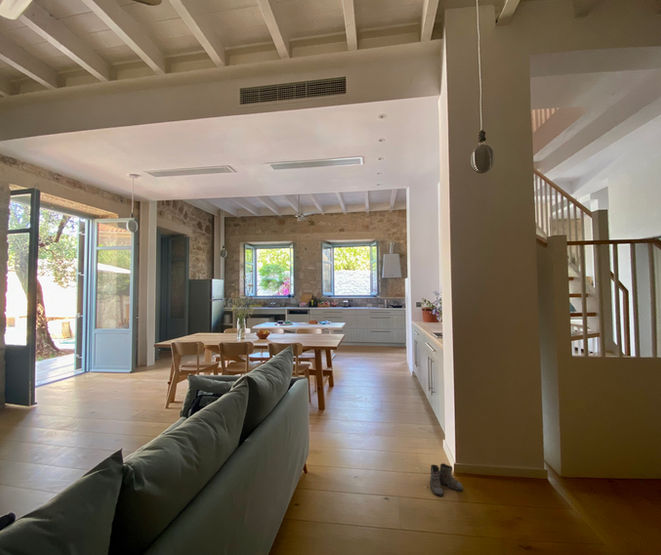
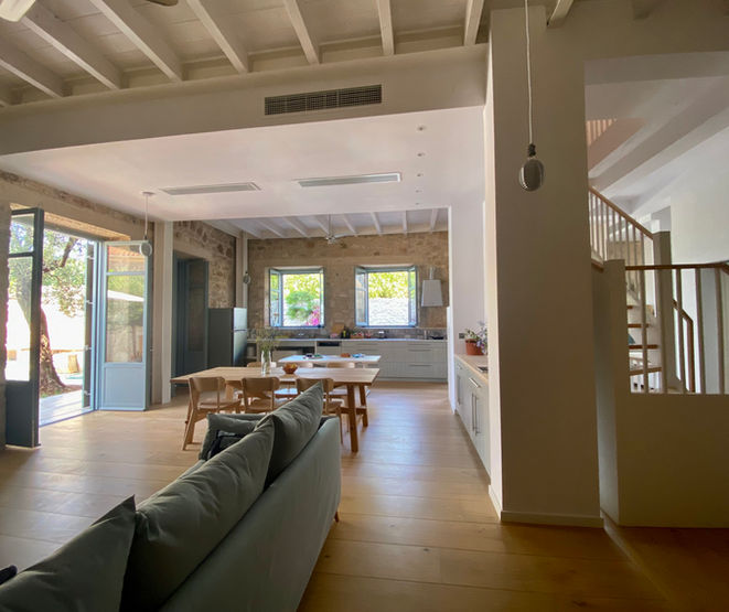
- boots [427,462,464,497]
